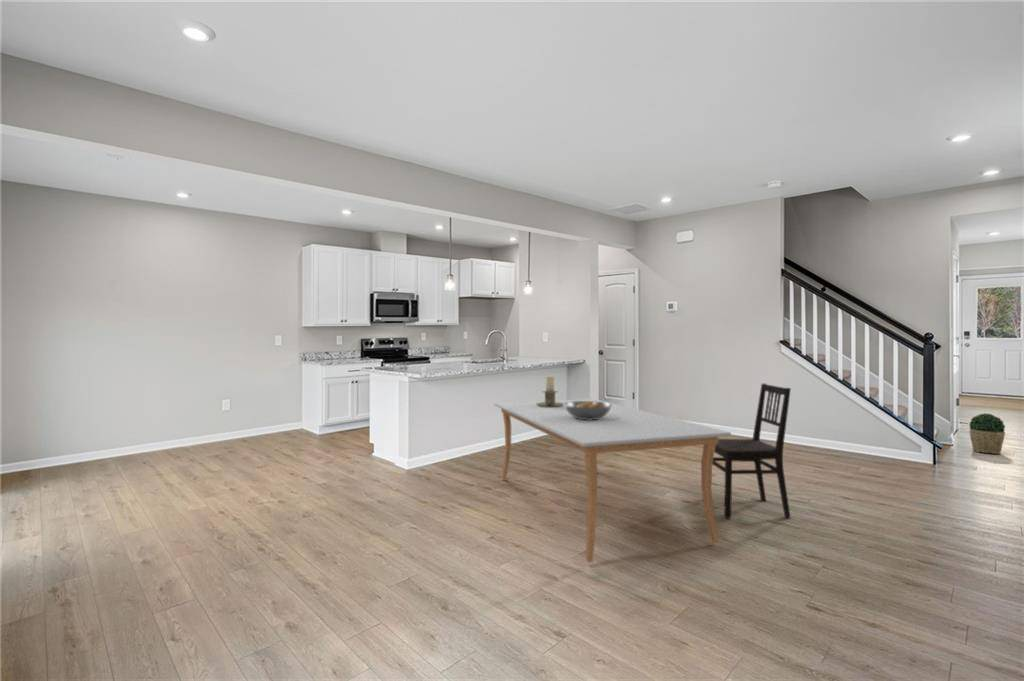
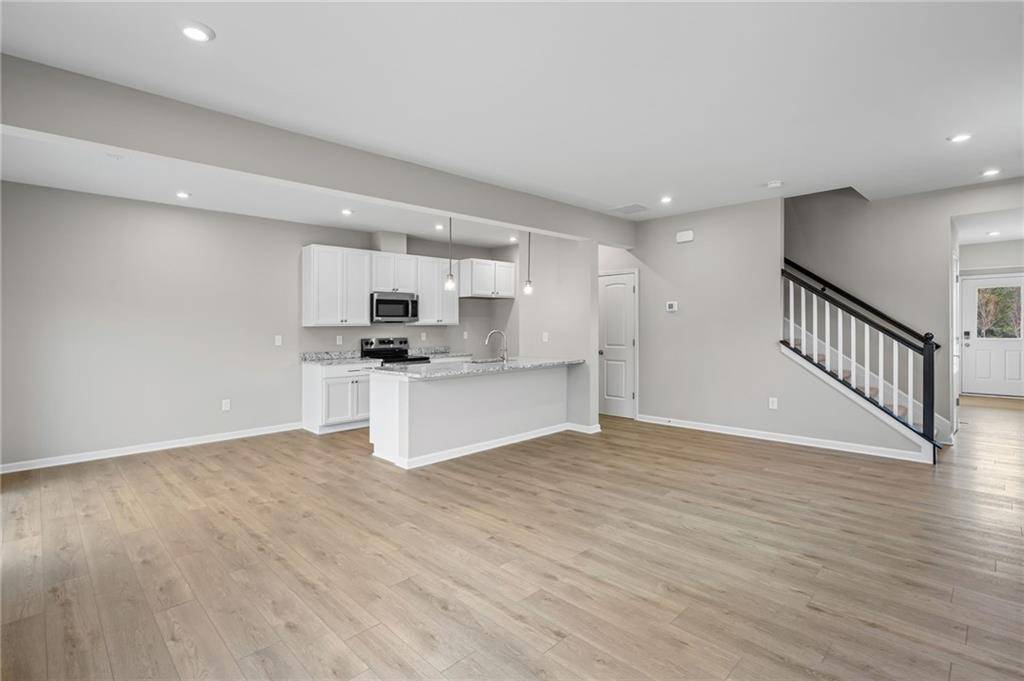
- dining chair [712,383,792,519]
- potted plant [968,412,1006,455]
- fruit bowl [564,401,612,420]
- dining table [493,398,732,564]
- candle holder [536,375,564,407]
